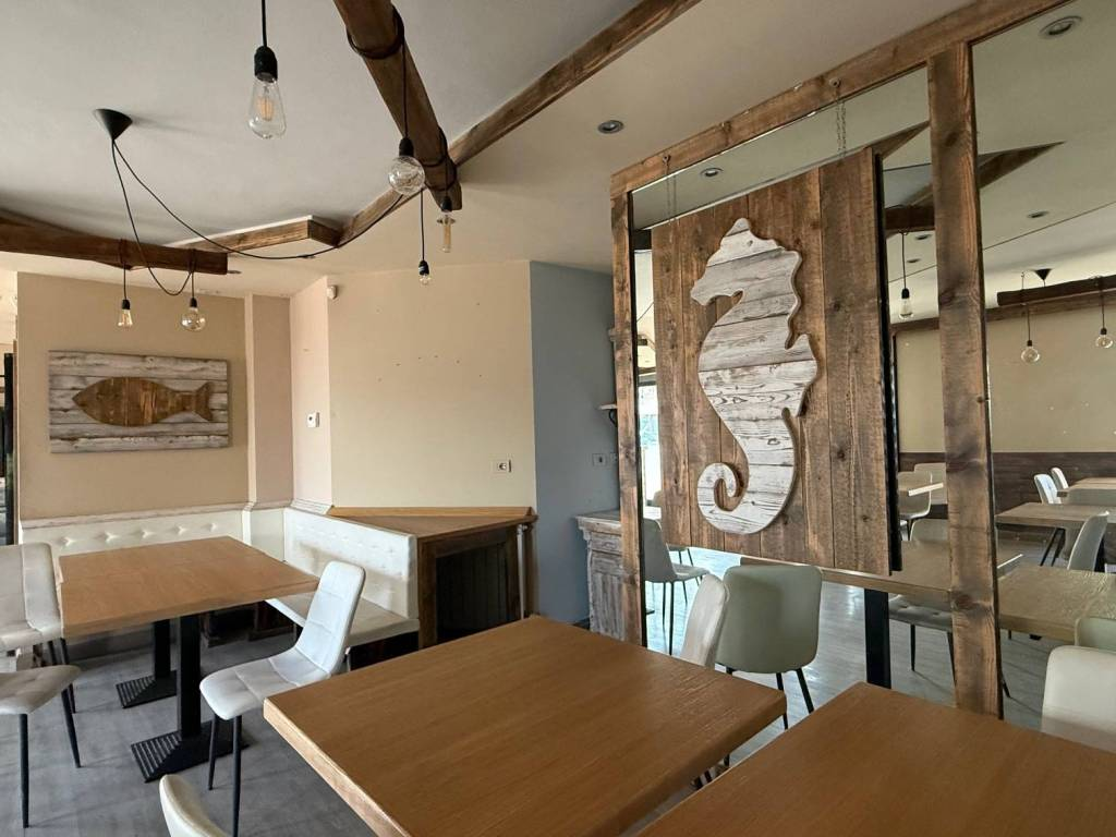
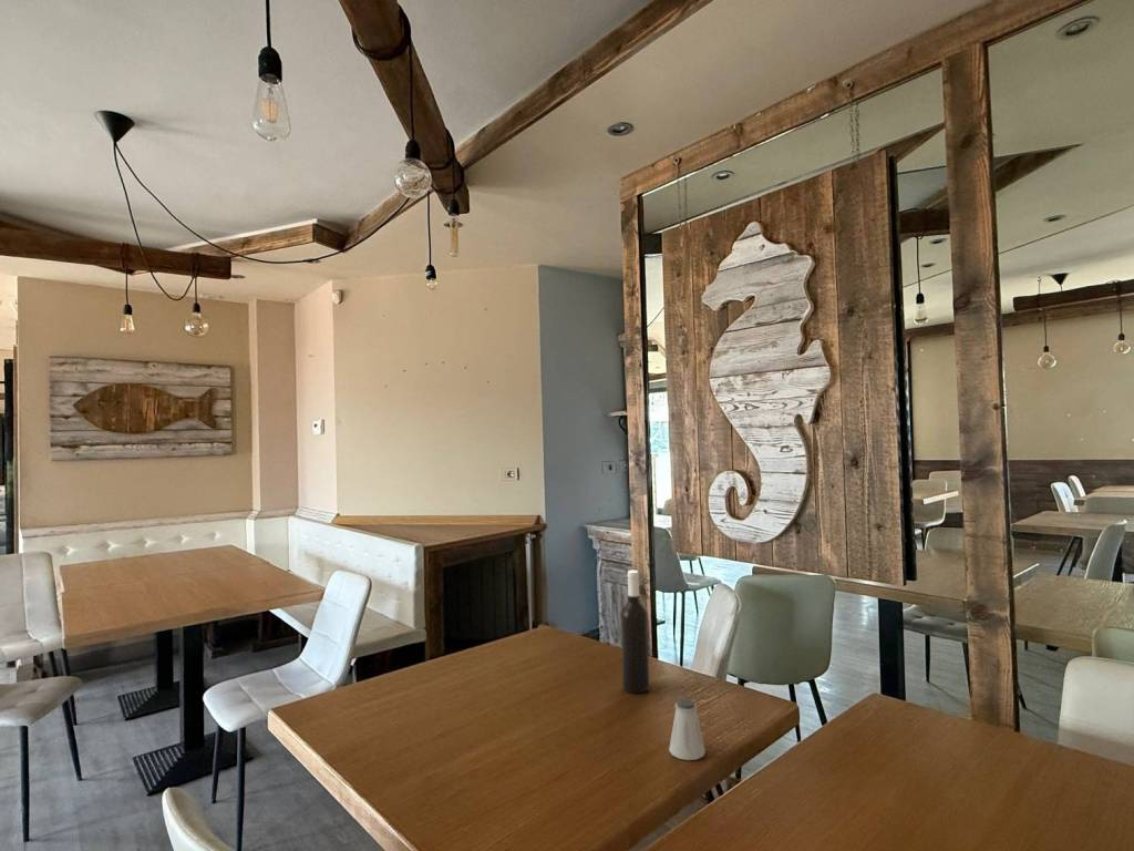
+ wine bottle [620,570,650,694]
+ saltshaker [668,697,707,761]
